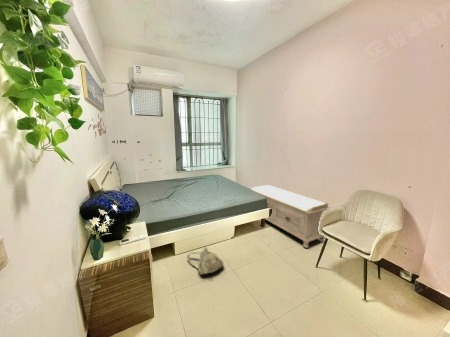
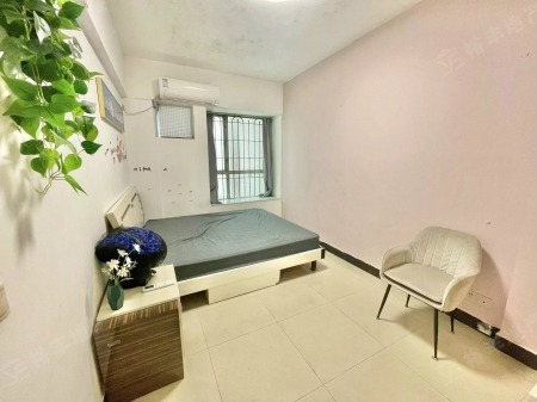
- bench [249,184,330,249]
- backpack [186,246,225,276]
